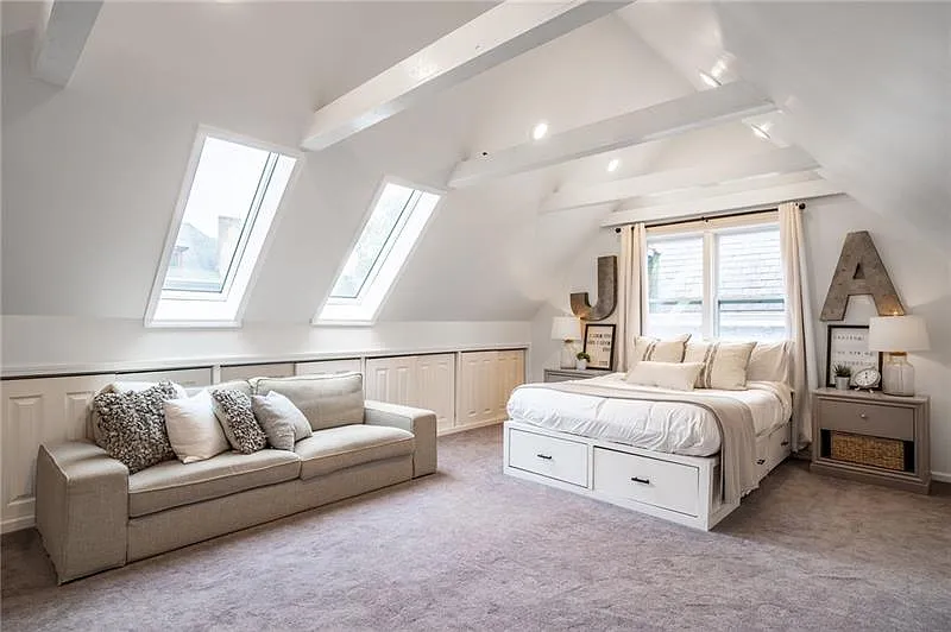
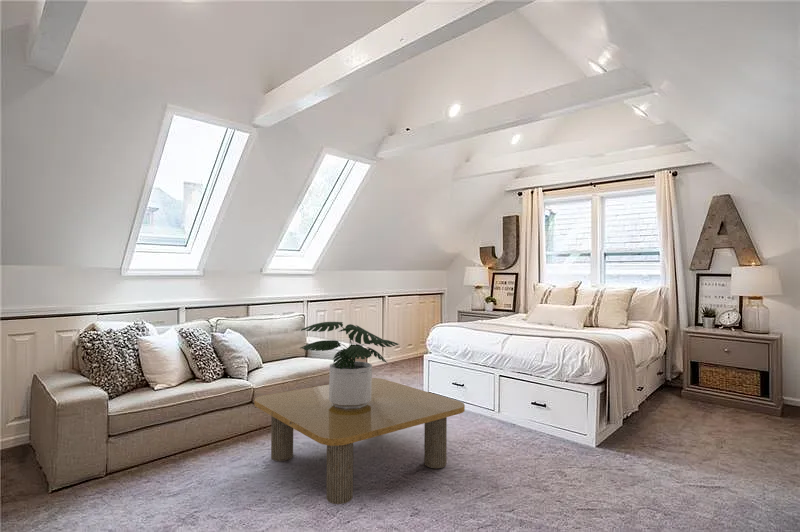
+ coffee table [253,377,466,505]
+ potted plant [300,321,399,409]
